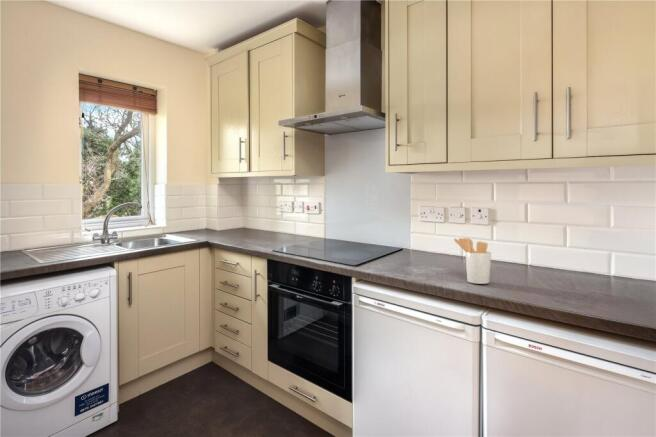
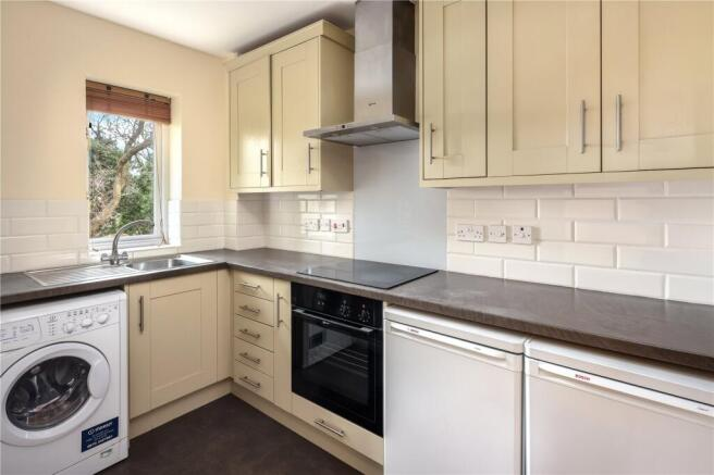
- utensil holder [453,237,492,285]
